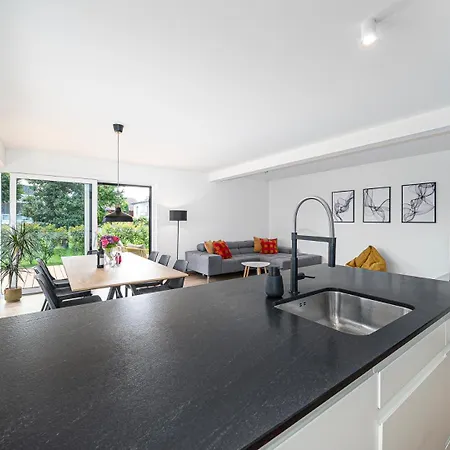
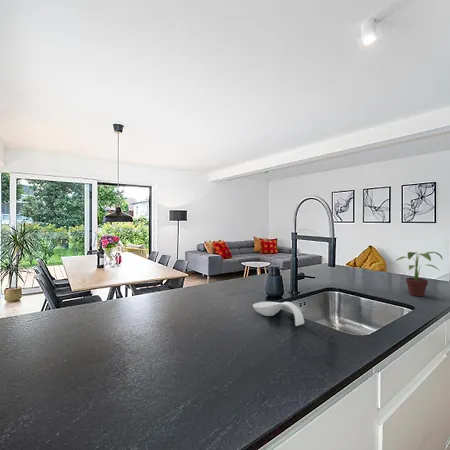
+ spoon rest [252,301,305,327]
+ potted plant [395,251,444,297]
